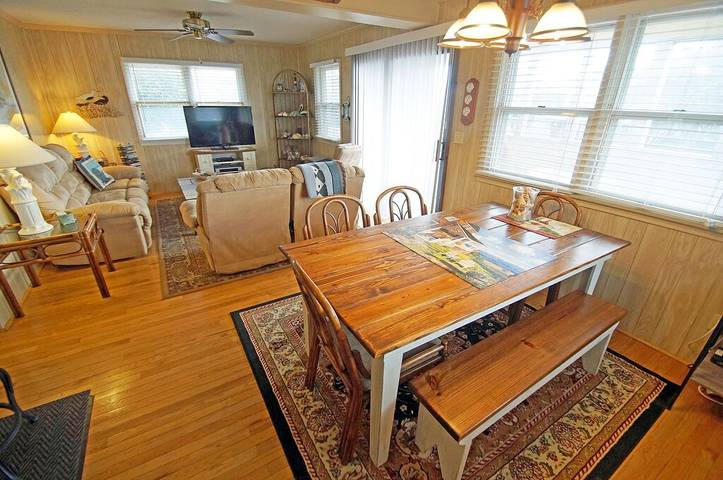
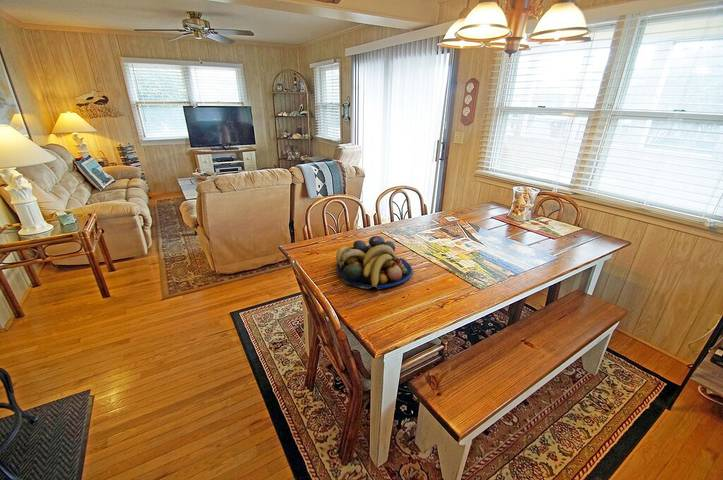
+ fruit bowl [335,235,413,290]
